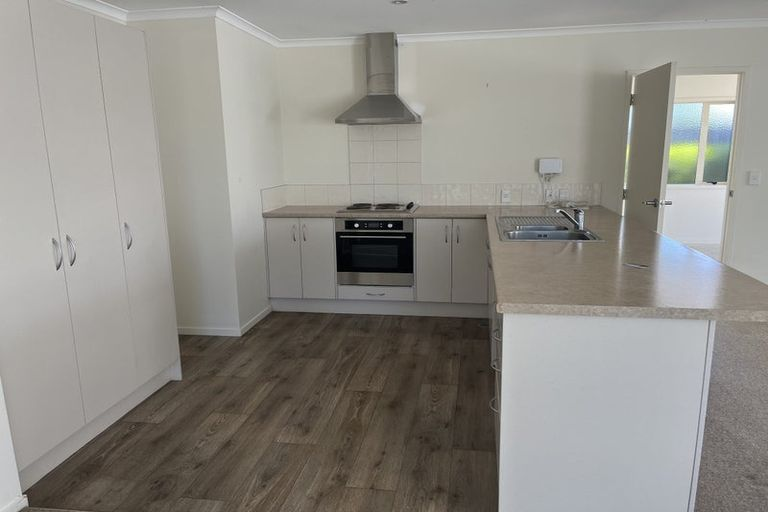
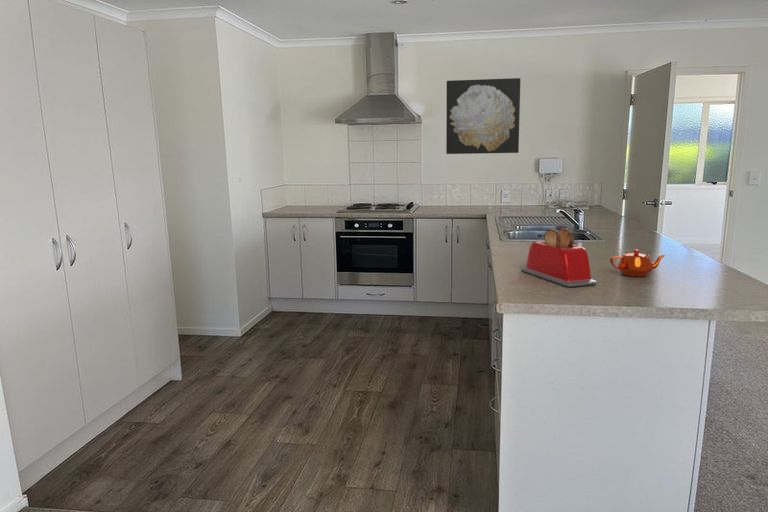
+ toaster [520,227,598,288]
+ wall art [445,77,522,155]
+ teapot [609,248,666,278]
